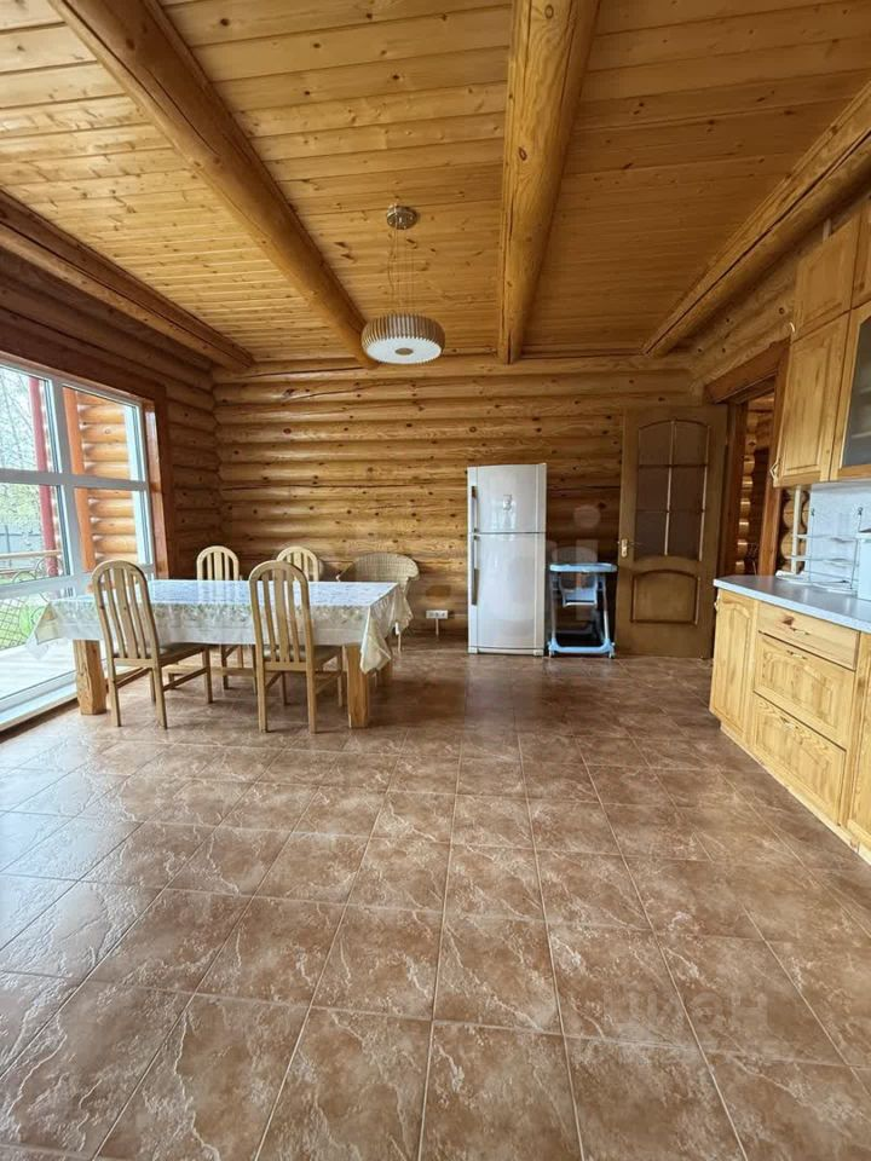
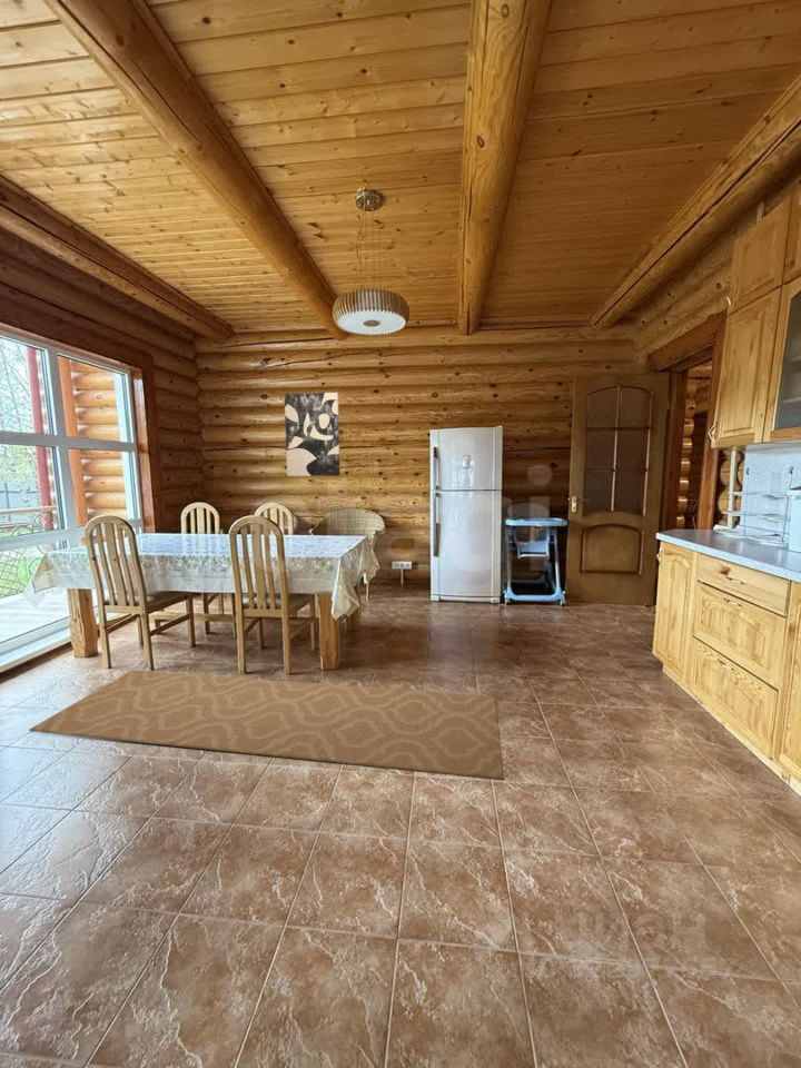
+ rug [28,669,504,780]
+ wall art [284,392,340,477]
